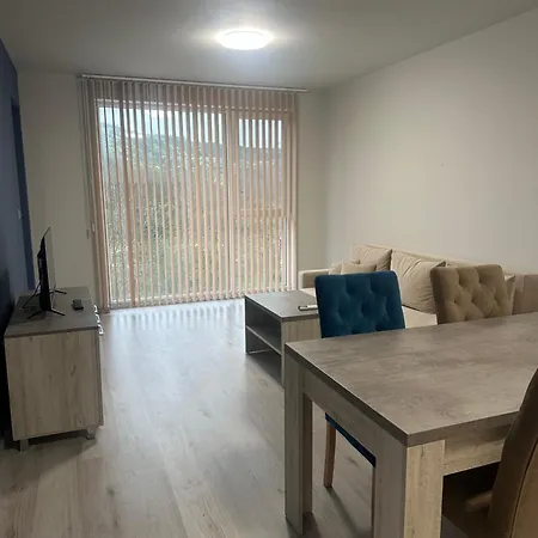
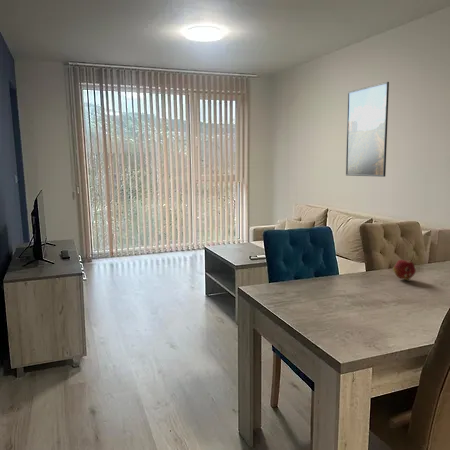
+ fruit [392,259,417,281]
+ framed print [345,81,390,178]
